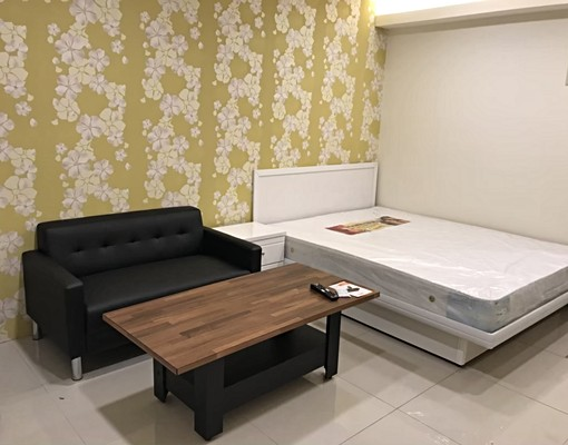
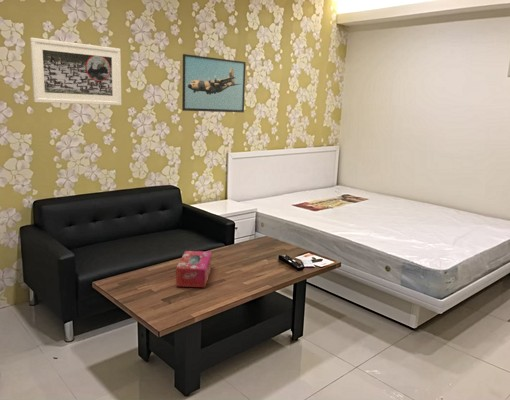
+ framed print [181,53,247,113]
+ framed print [29,37,122,106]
+ tissue box [175,250,212,288]
